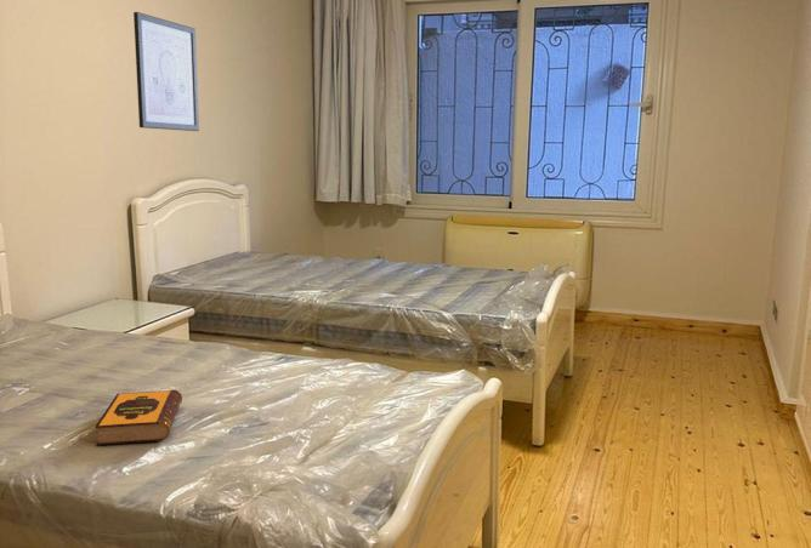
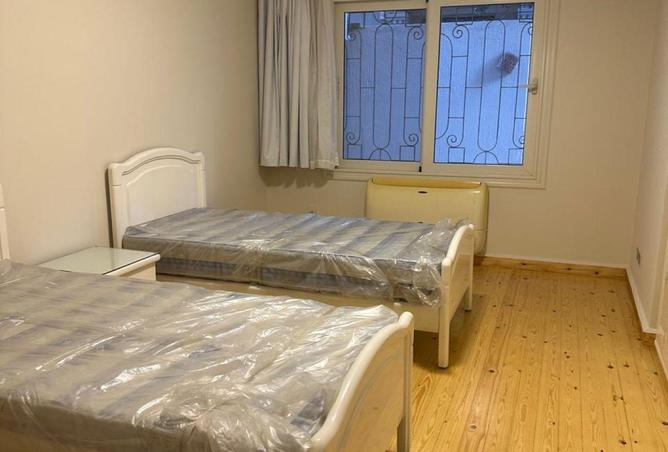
- wall art [132,11,200,132]
- hardback book [93,388,183,446]
